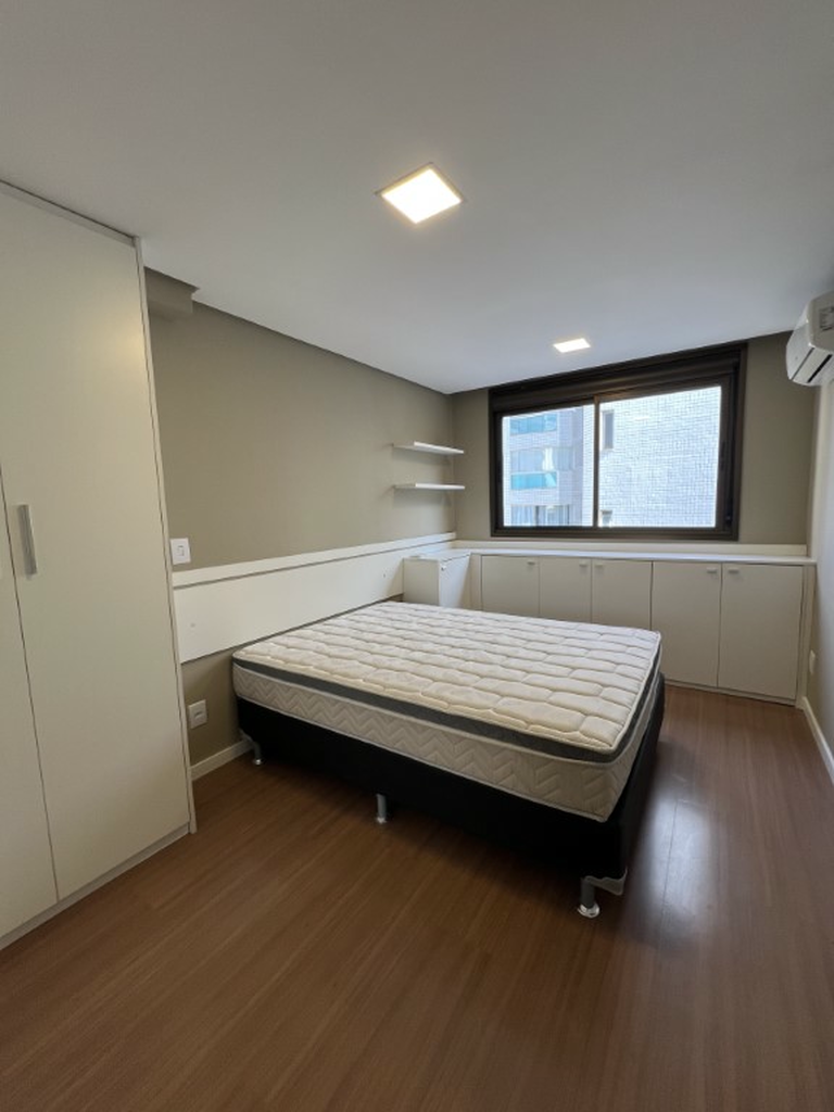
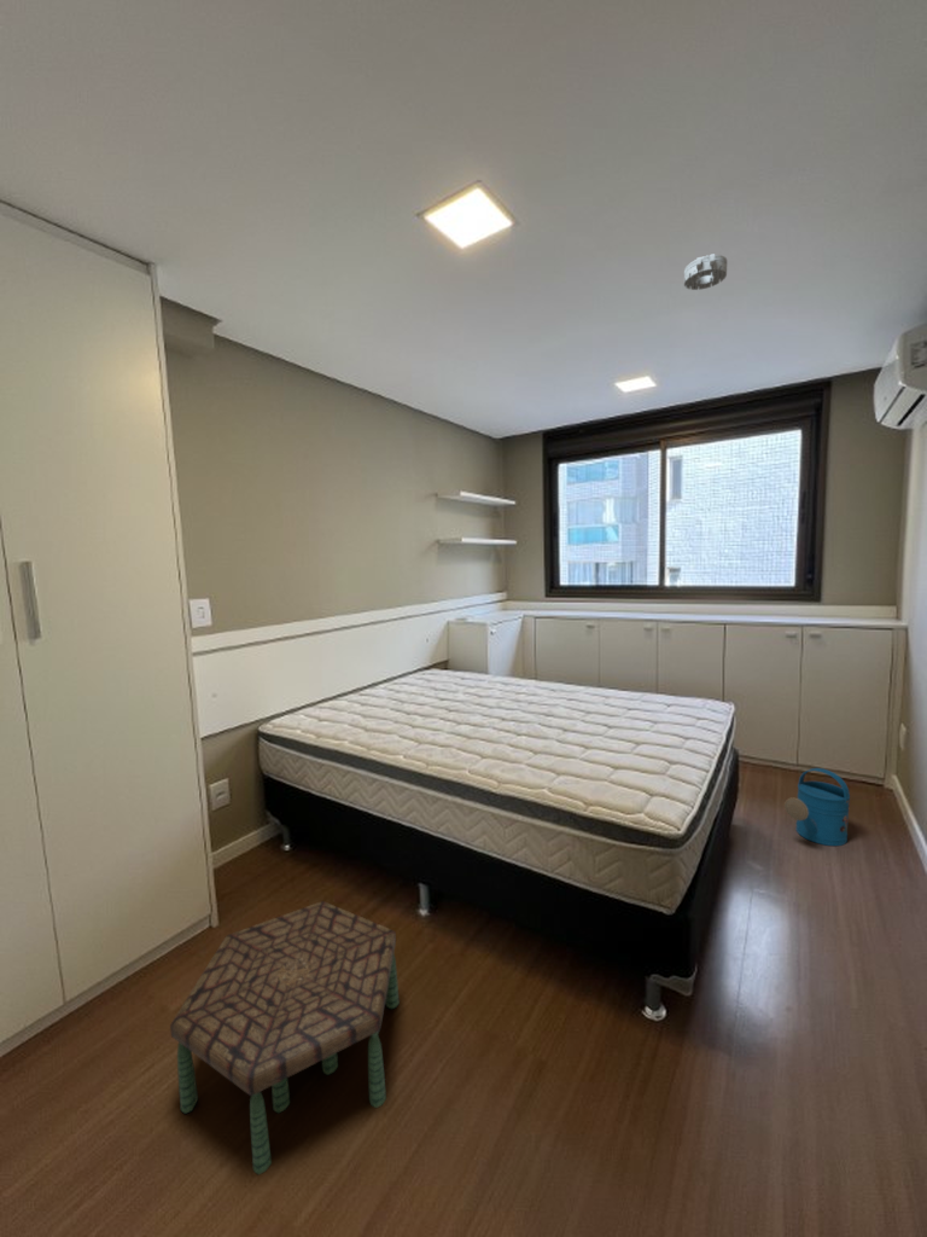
+ smoke detector [683,252,728,291]
+ side table [169,900,401,1177]
+ watering can [783,767,851,847]
